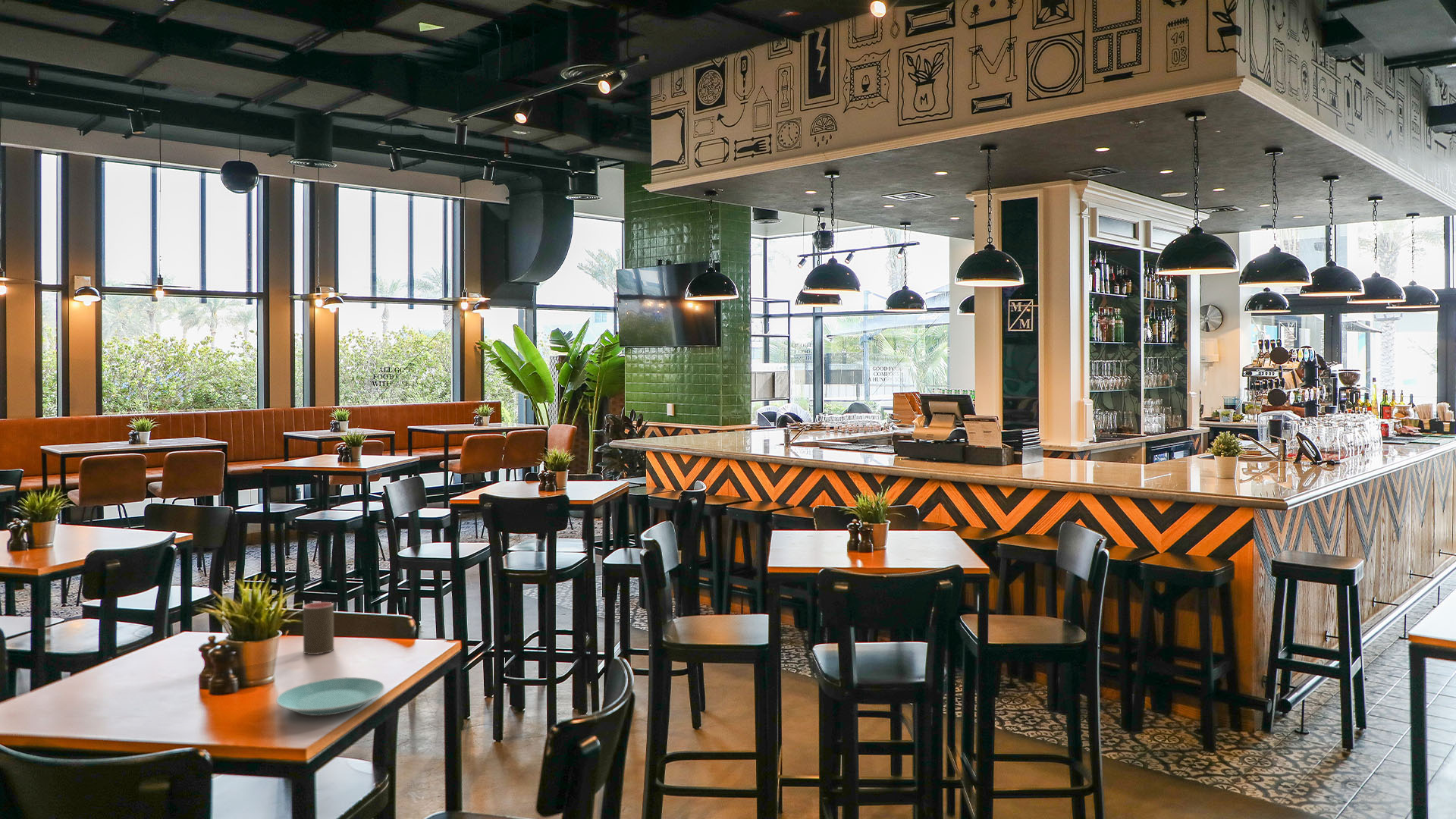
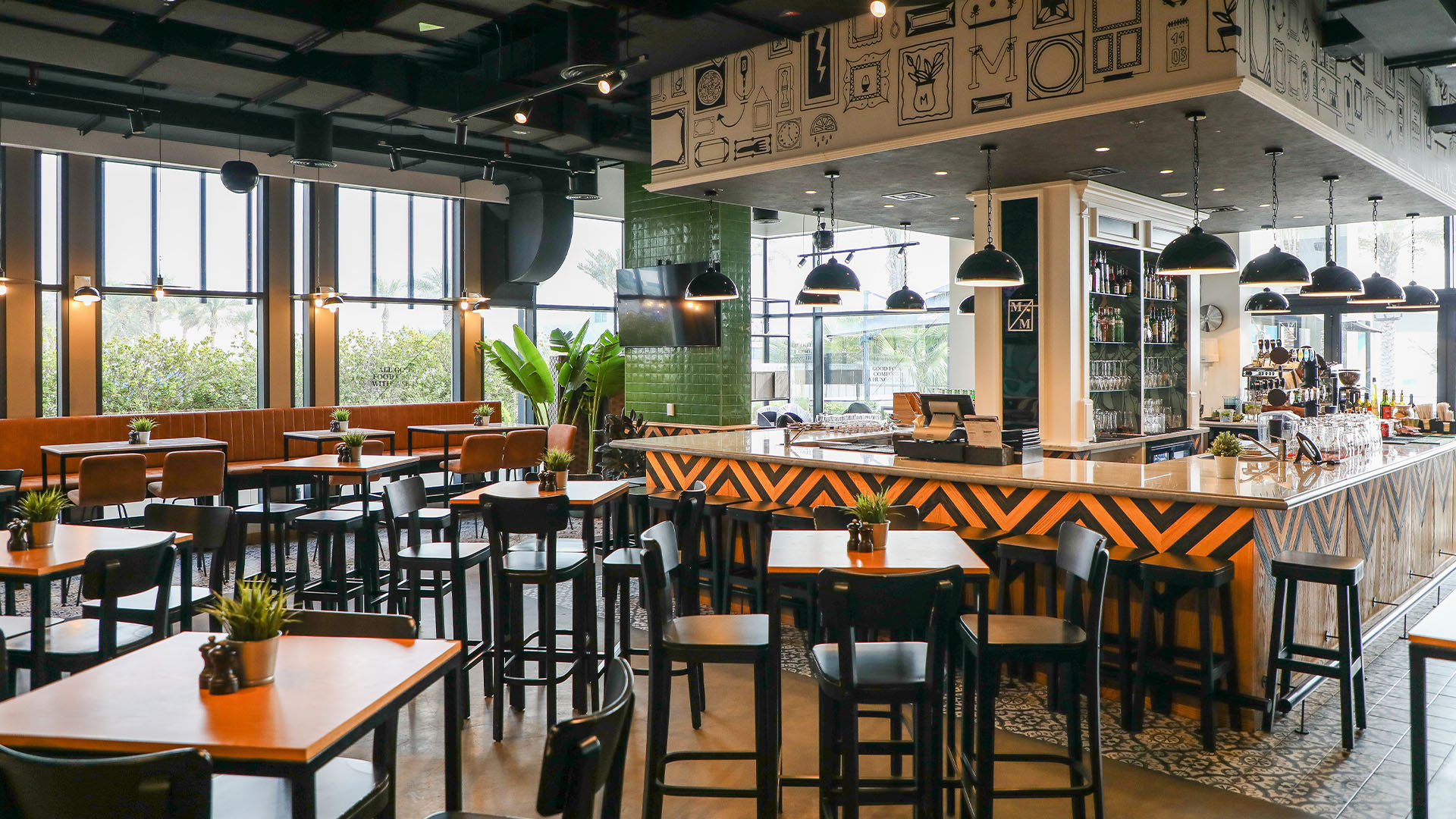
- plate [275,676,385,717]
- cup [303,601,334,655]
